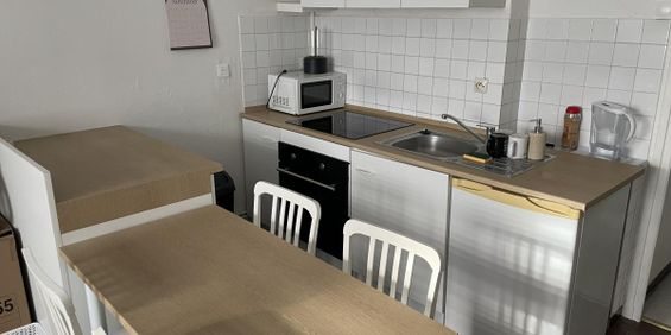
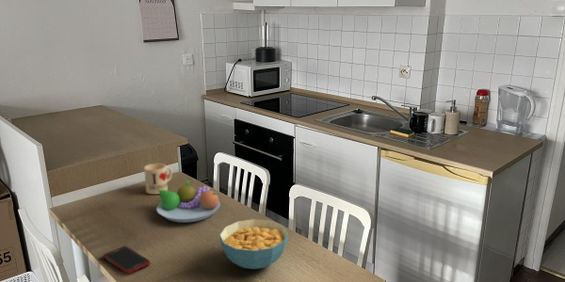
+ mug [143,162,173,195]
+ cell phone [102,245,151,275]
+ cereal bowl [219,218,289,270]
+ fruit bowl [156,180,221,223]
